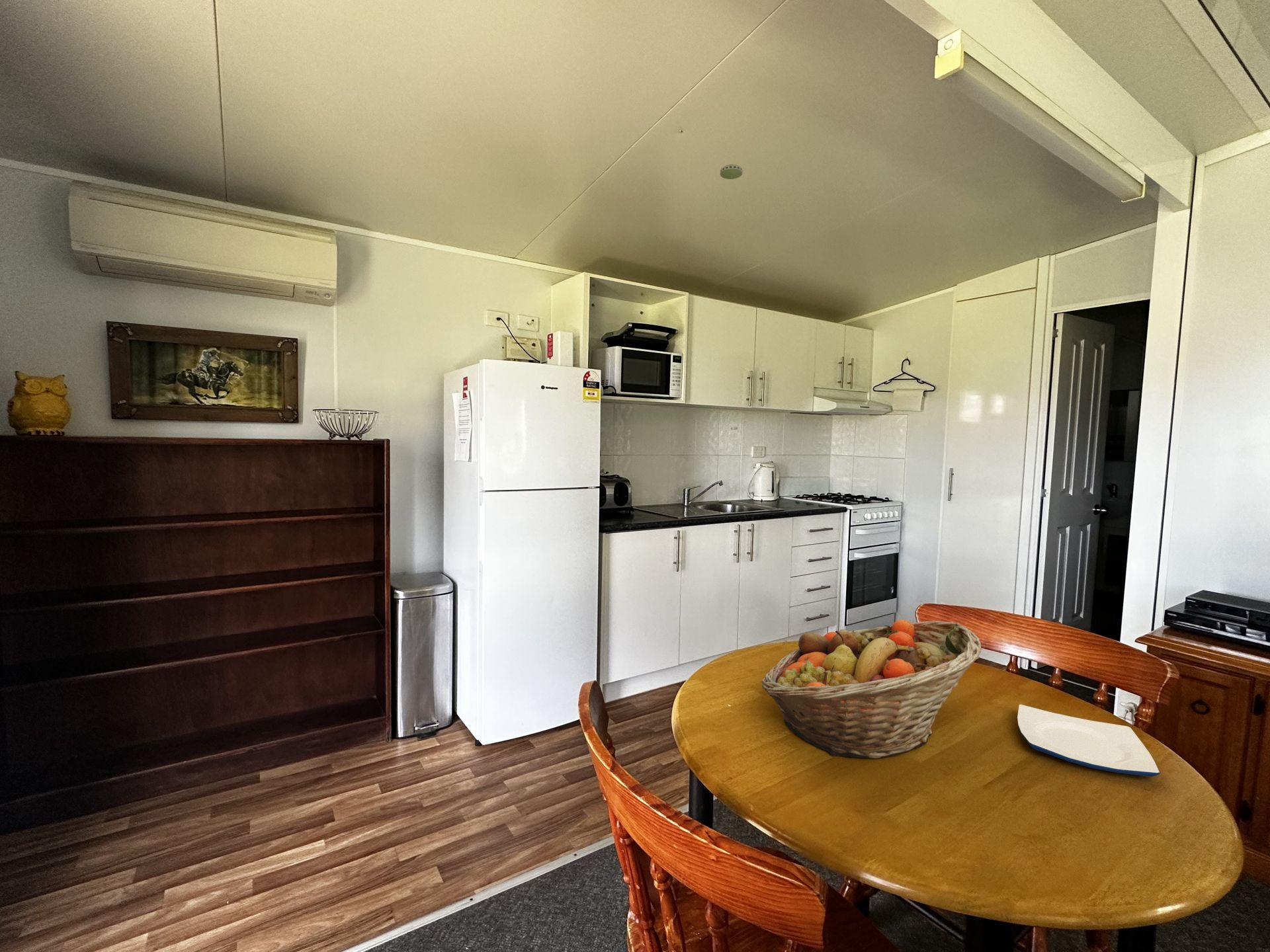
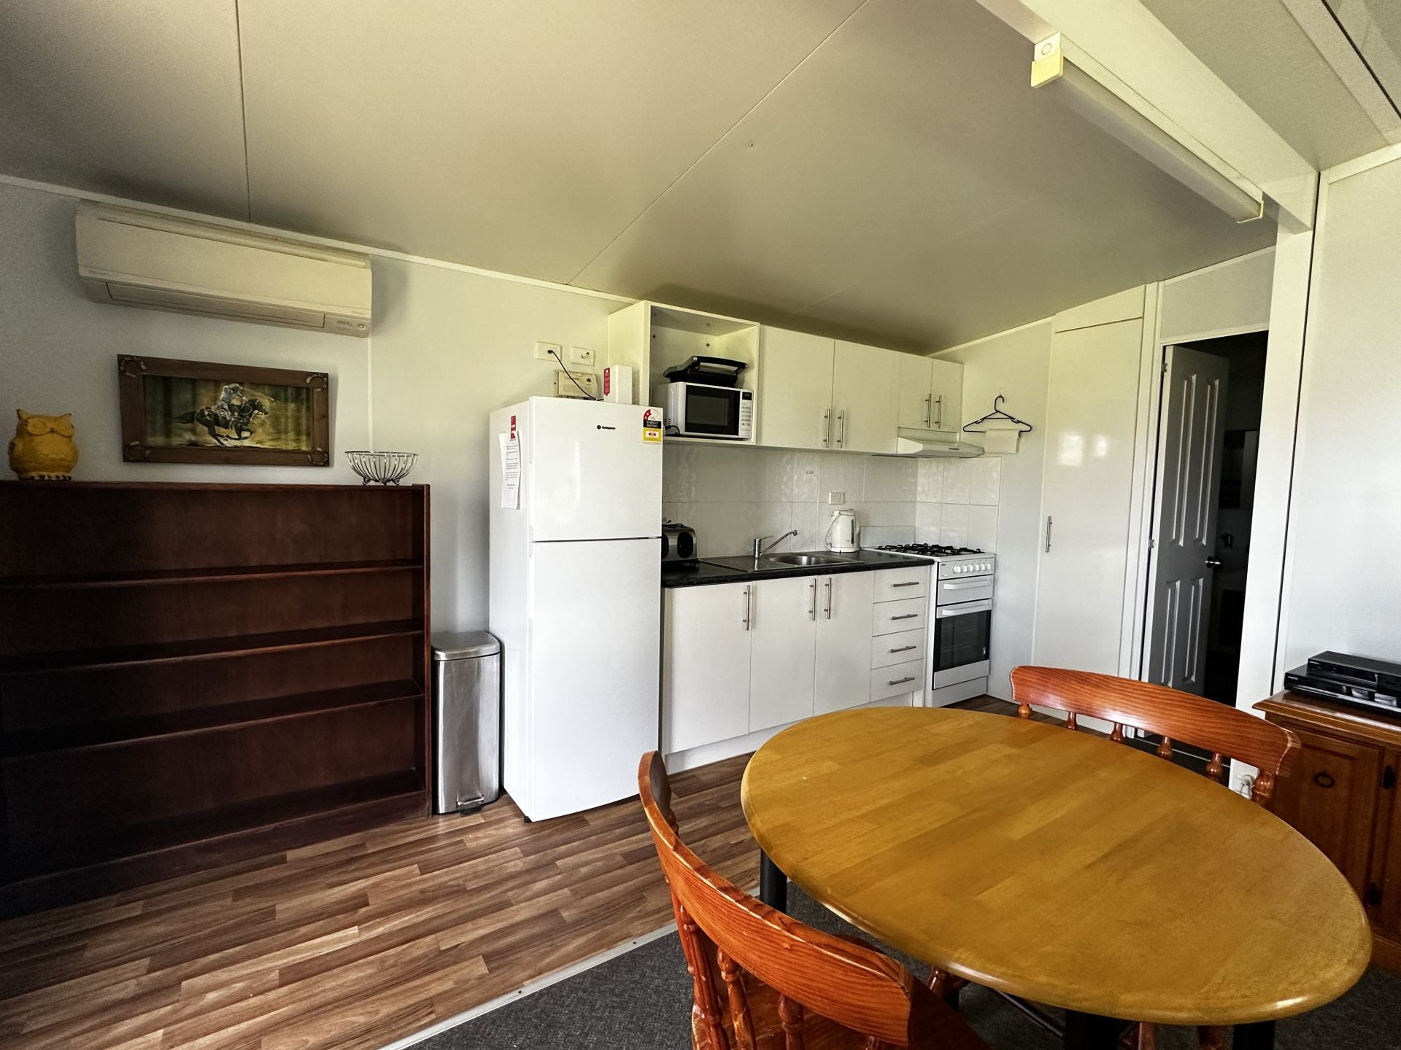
- plate [1017,704,1160,777]
- fruit basket [761,619,982,759]
- smoke detector [720,164,743,180]
